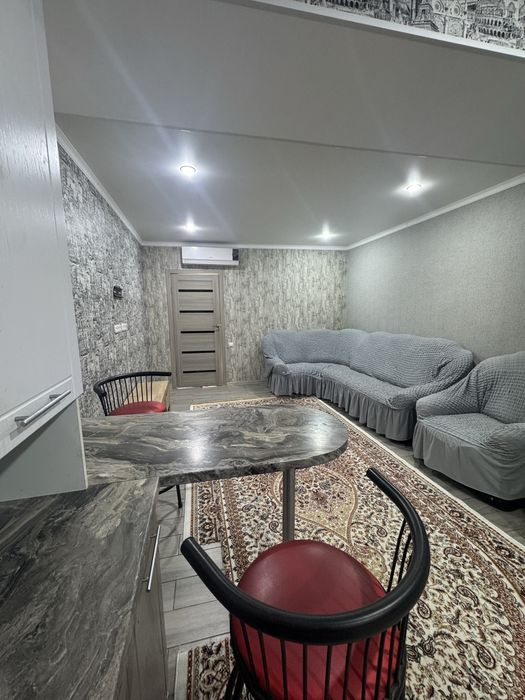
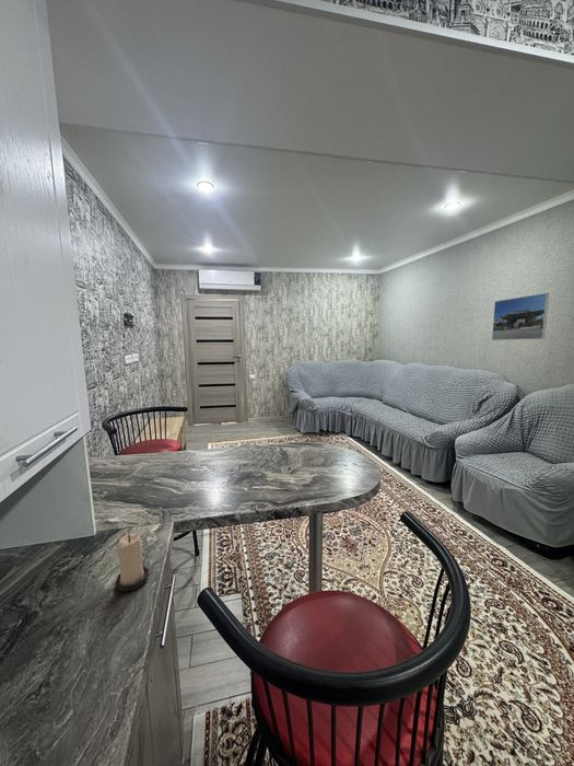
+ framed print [491,292,550,341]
+ candle [114,532,150,593]
